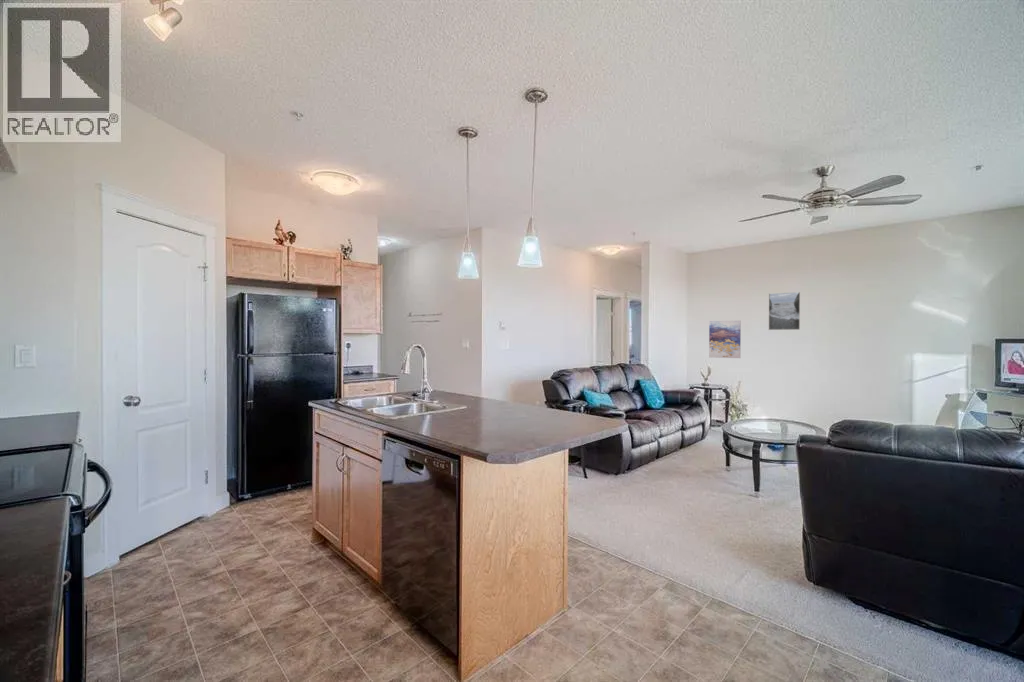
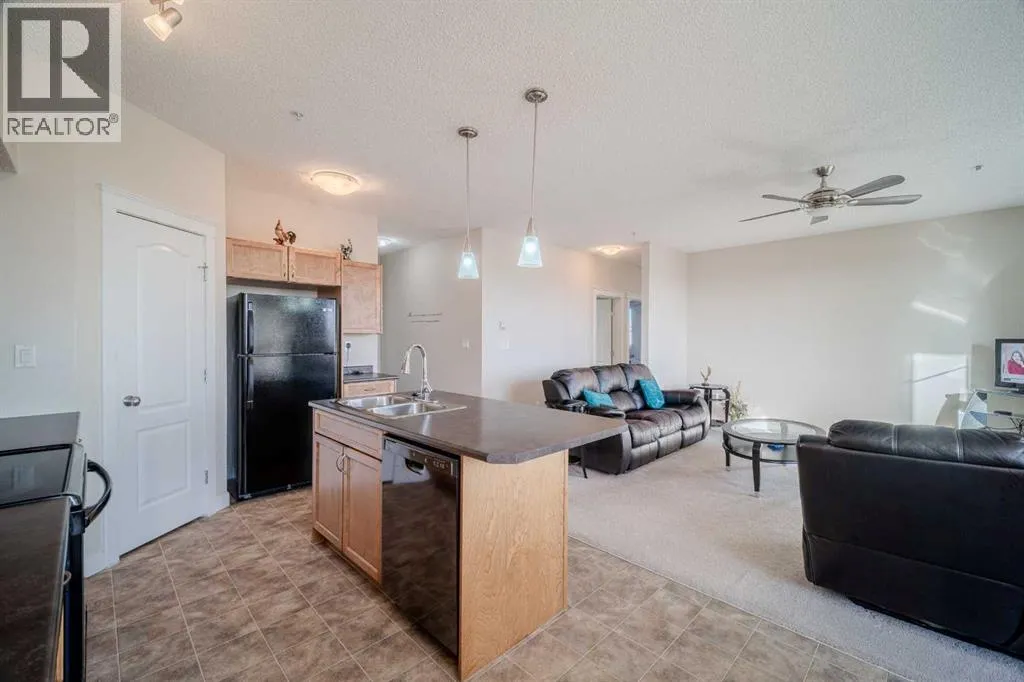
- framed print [768,291,801,331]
- wall art [708,320,742,359]
